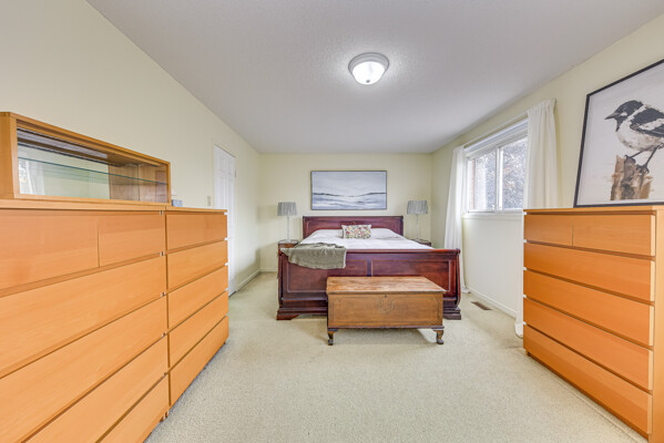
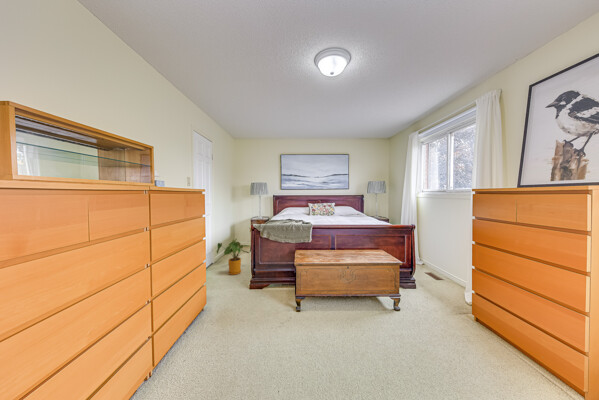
+ house plant [216,238,251,276]
